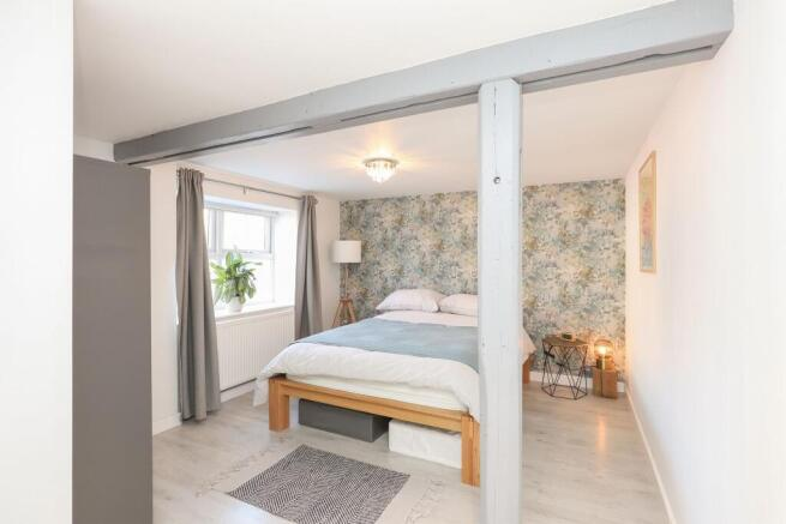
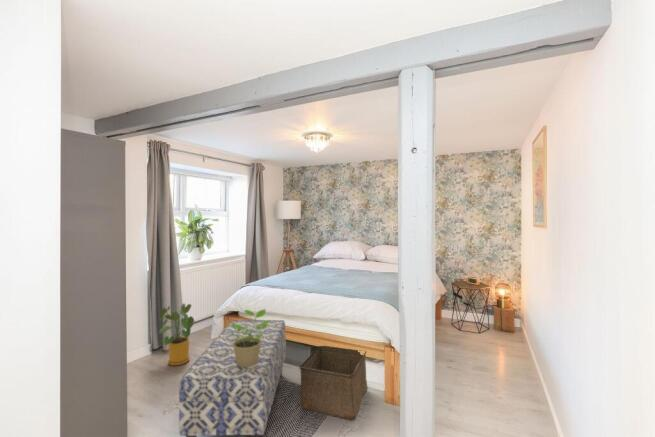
+ potted plant [229,308,271,367]
+ storage bin [298,345,369,422]
+ bench [178,319,287,437]
+ house plant [158,303,198,366]
